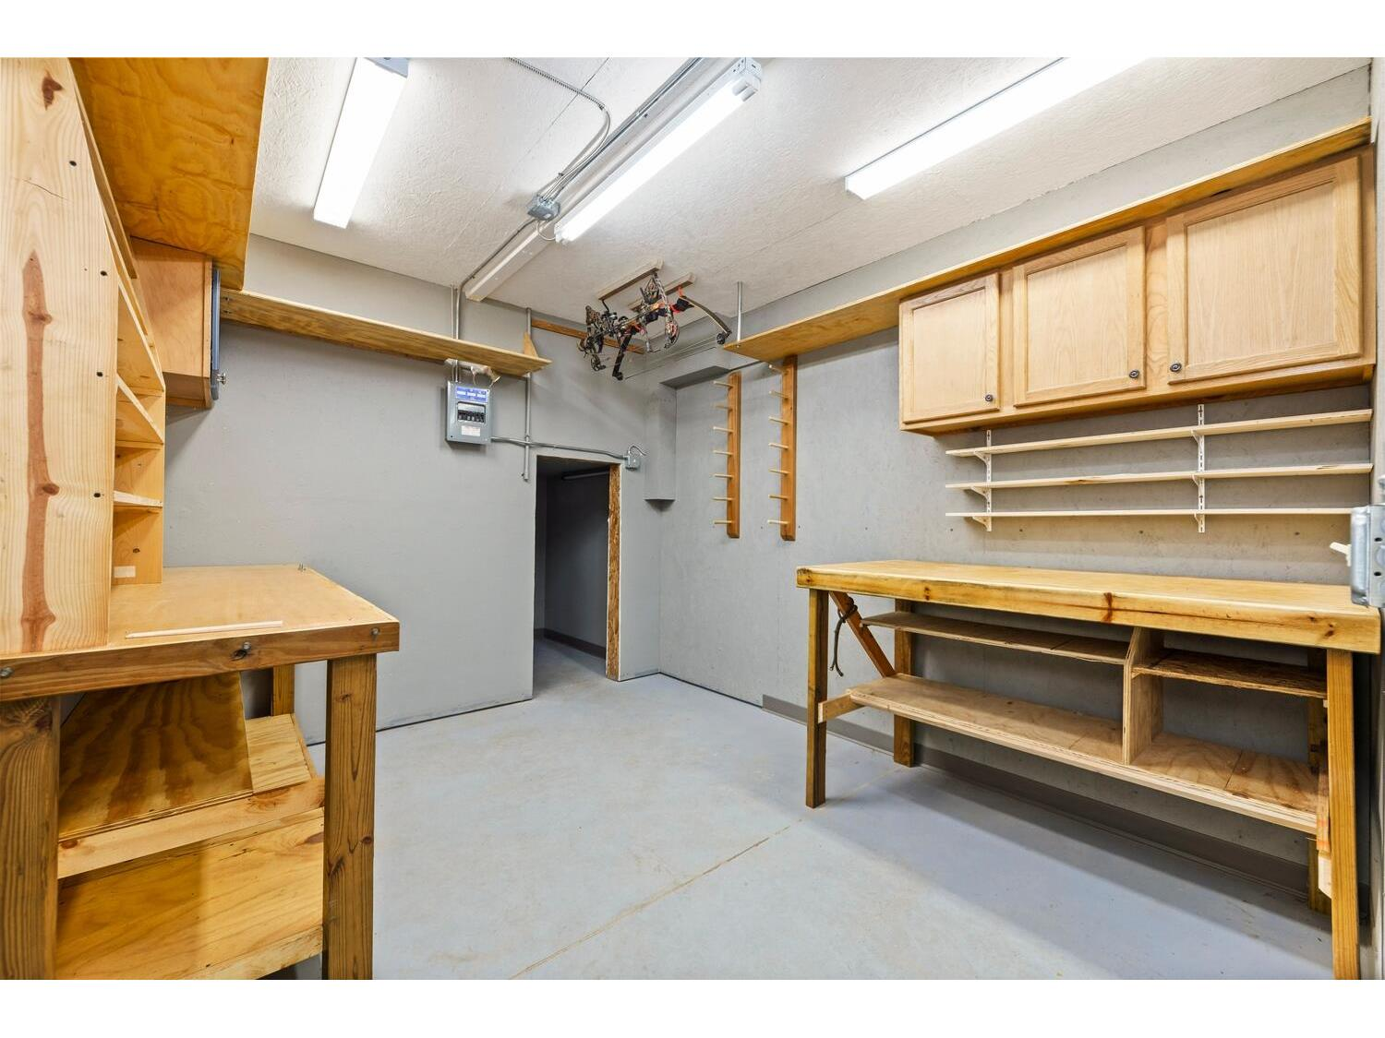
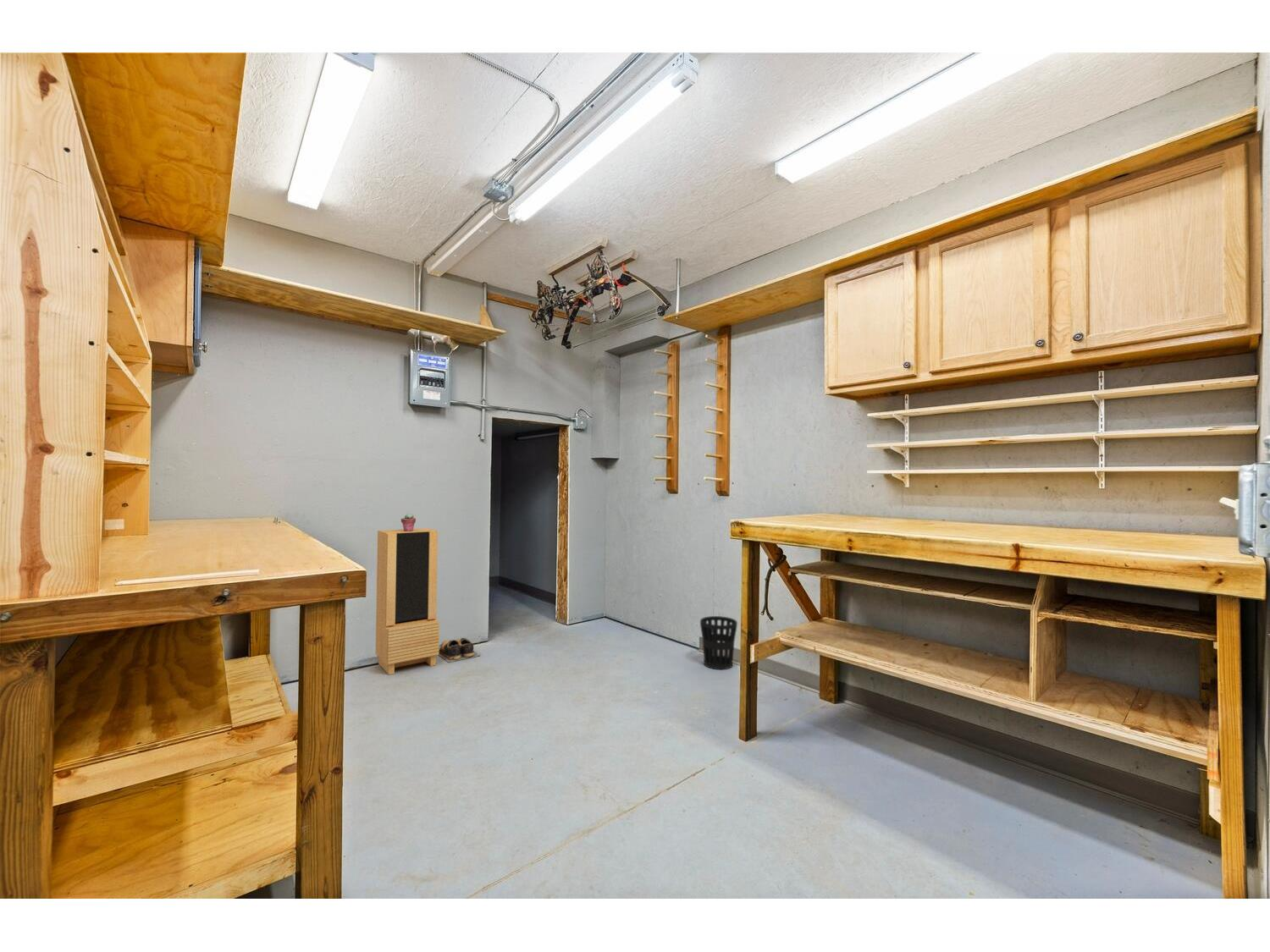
+ wastebasket [699,615,738,670]
+ shoes [438,637,481,663]
+ storage cabinet [375,527,440,675]
+ potted succulent [400,513,417,531]
